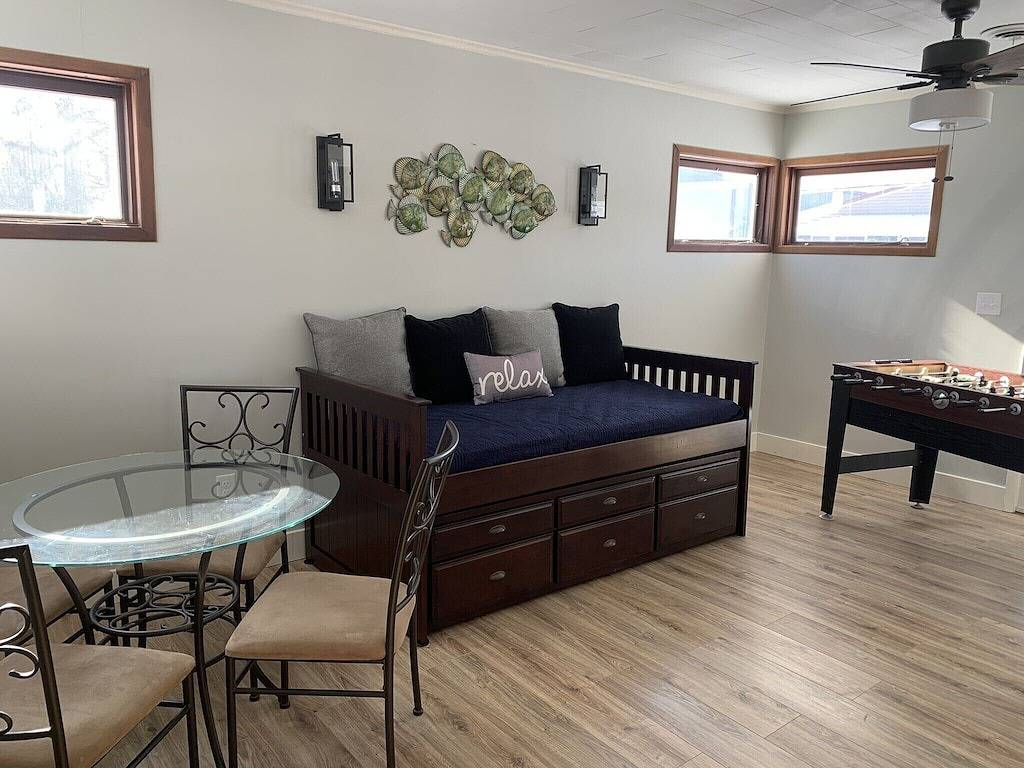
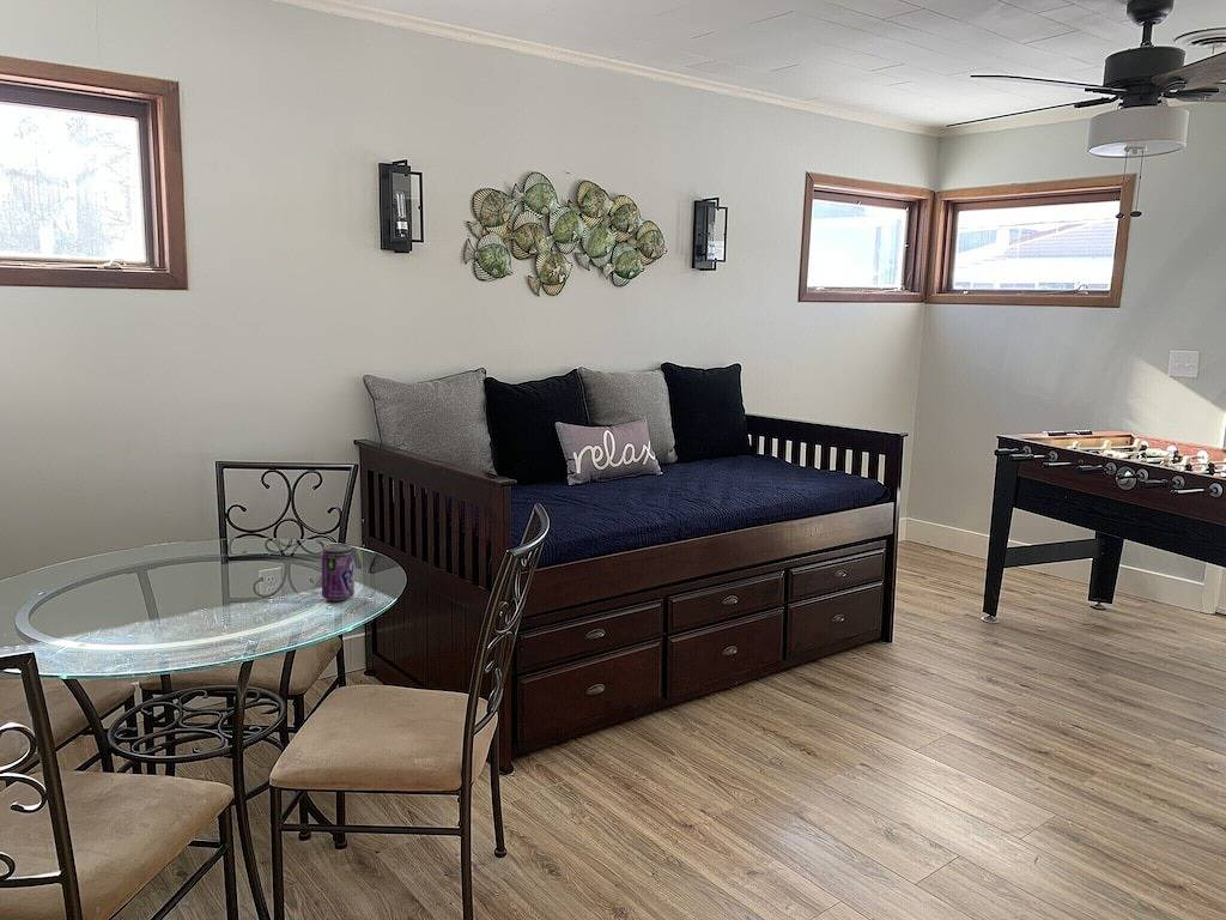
+ beverage can [320,543,356,603]
